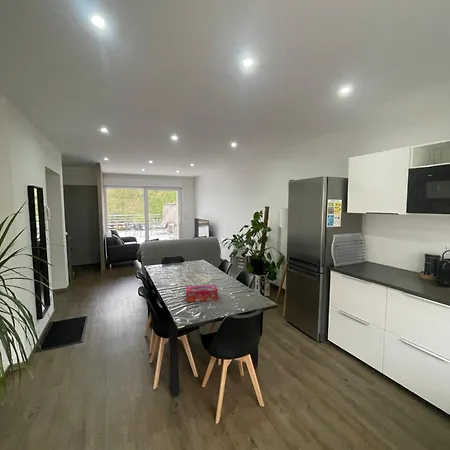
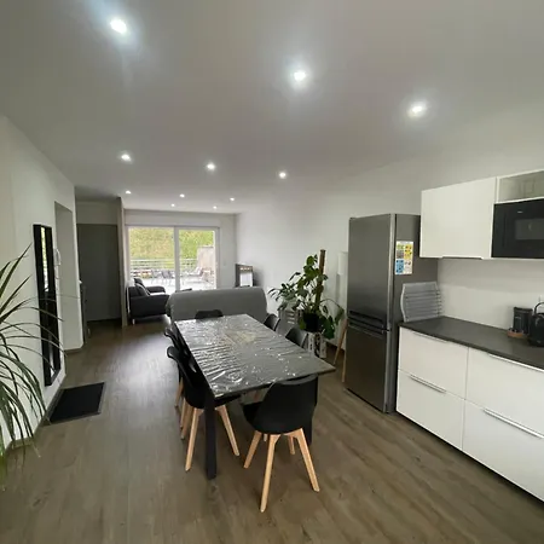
- tissue box [185,284,219,303]
